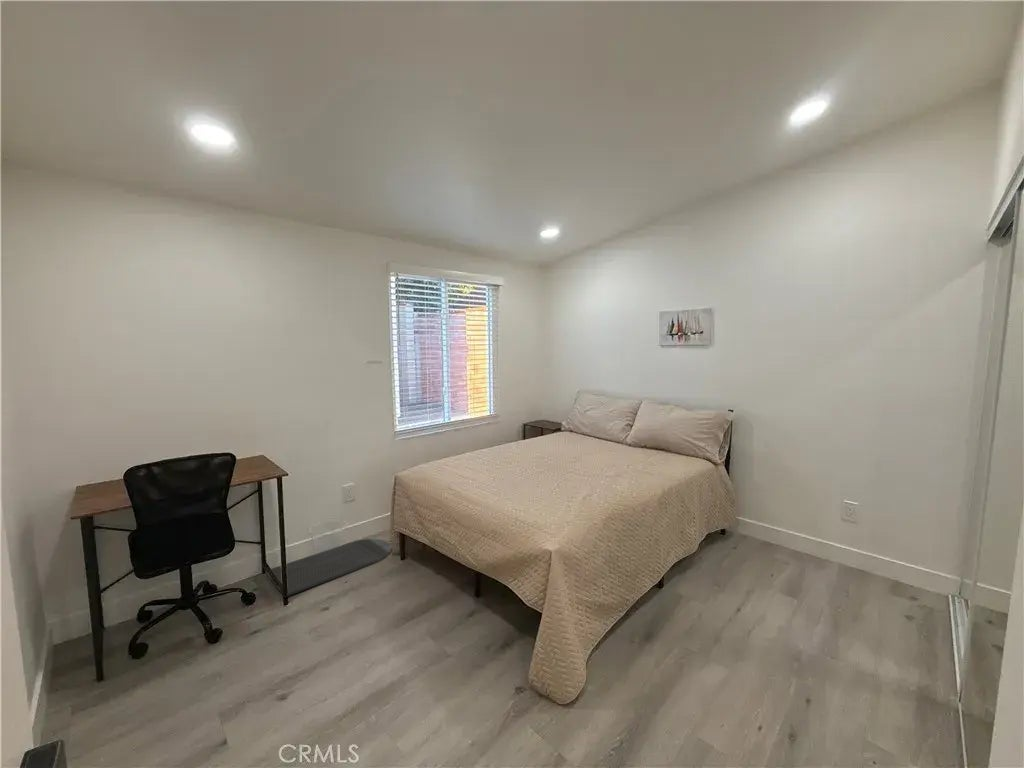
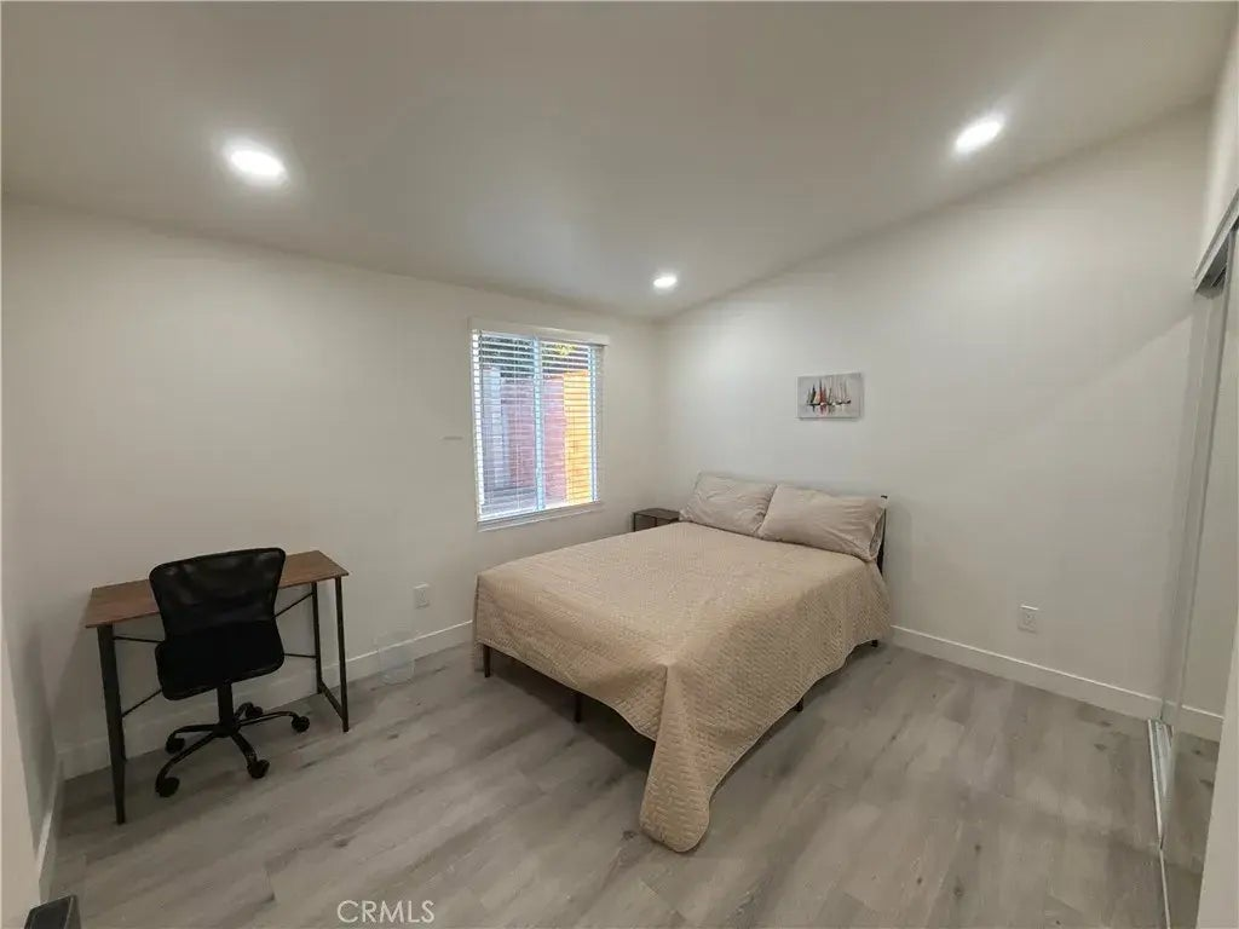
- door mat [265,538,392,598]
